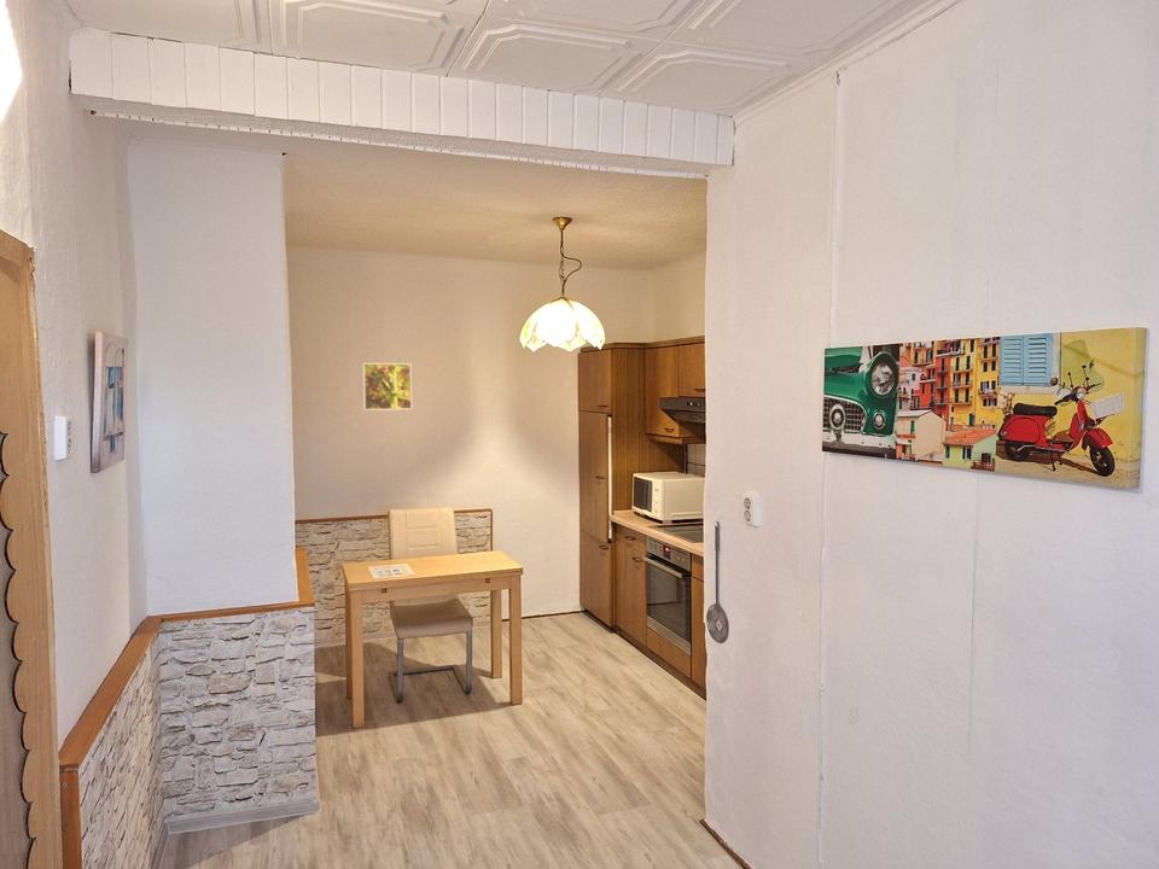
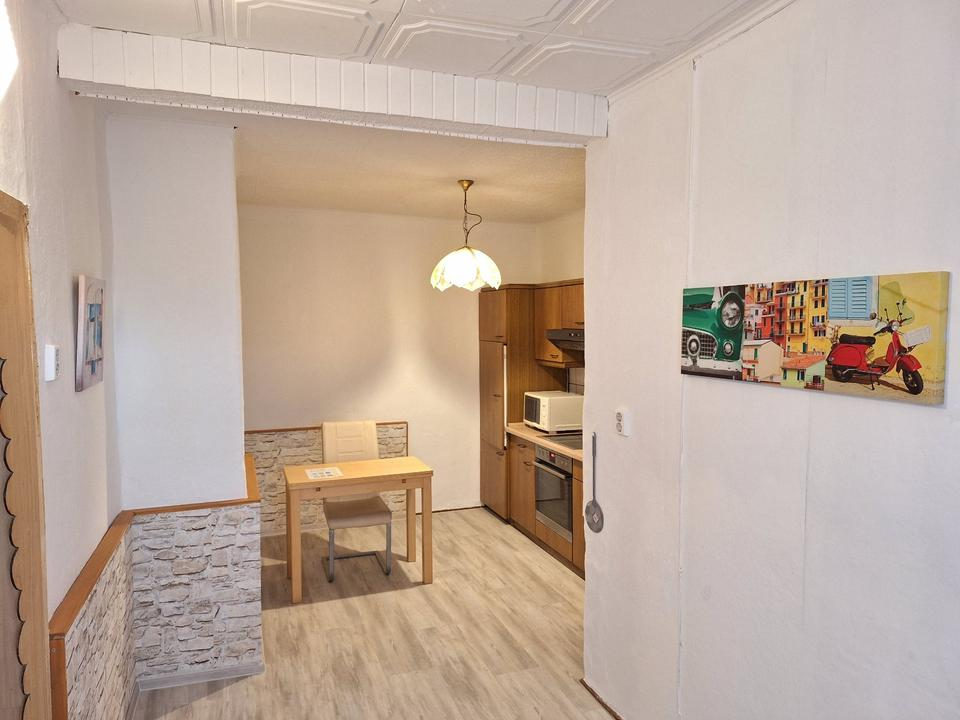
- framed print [362,362,413,412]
